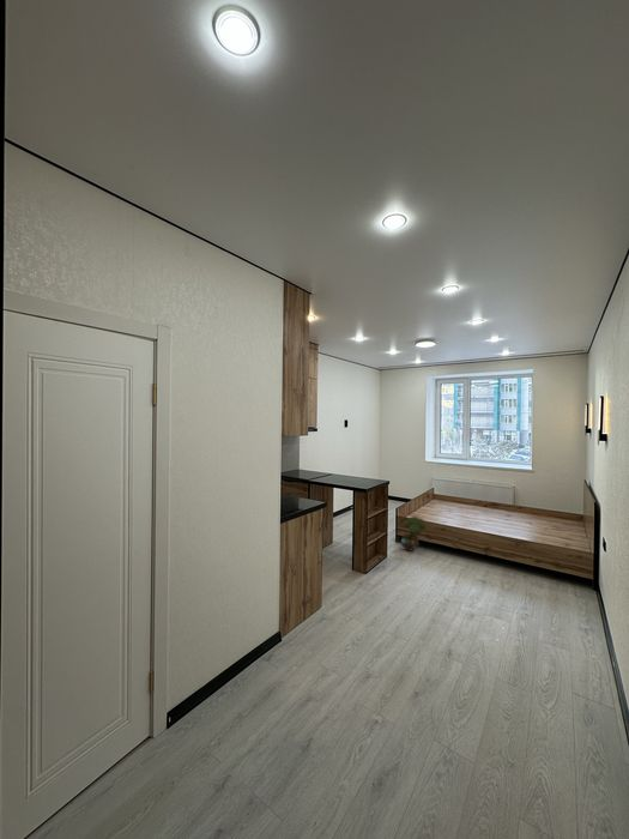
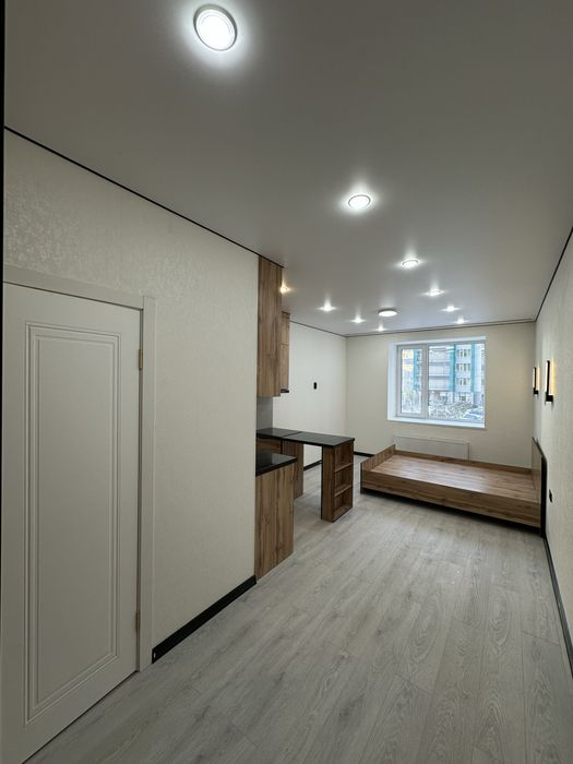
- decorative tree [400,515,427,553]
